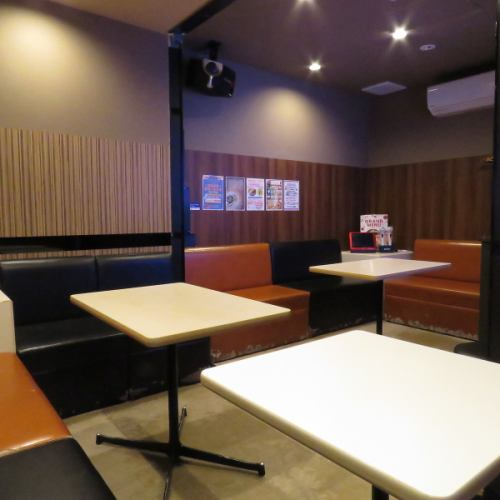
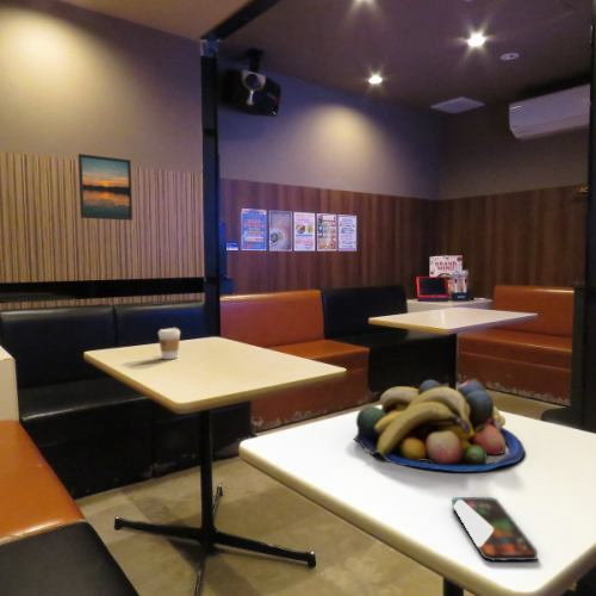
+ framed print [77,153,134,222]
+ fruit bowl [353,379,526,473]
+ coffee cup [157,327,181,360]
+ smartphone [451,496,539,563]
